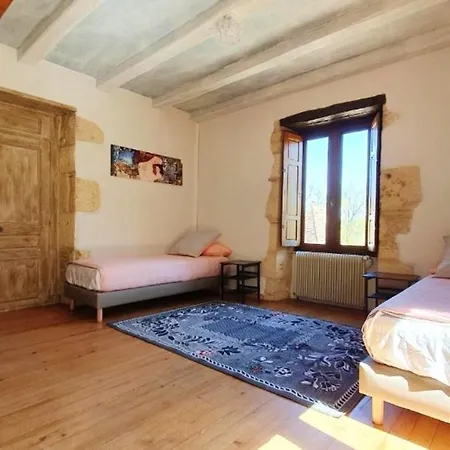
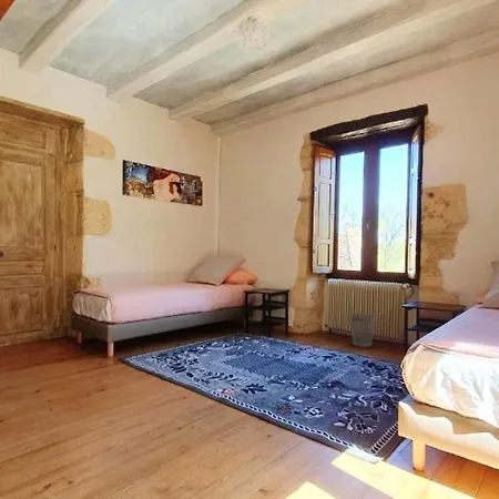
+ wastebasket [349,314,376,348]
